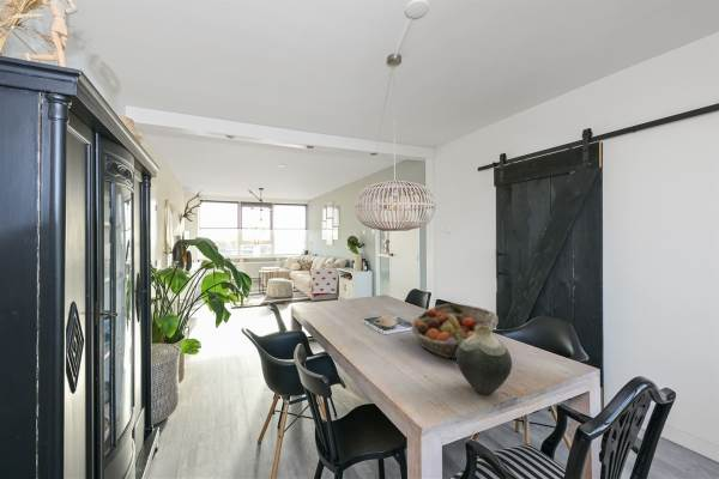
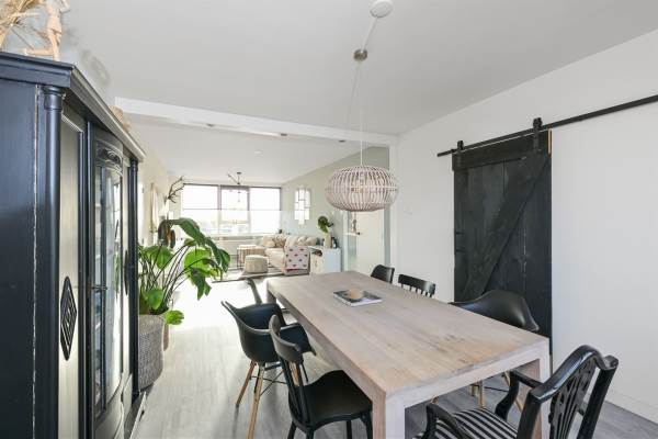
- vase [455,326,513,395]
- fruit basket [410,303,500,359]
